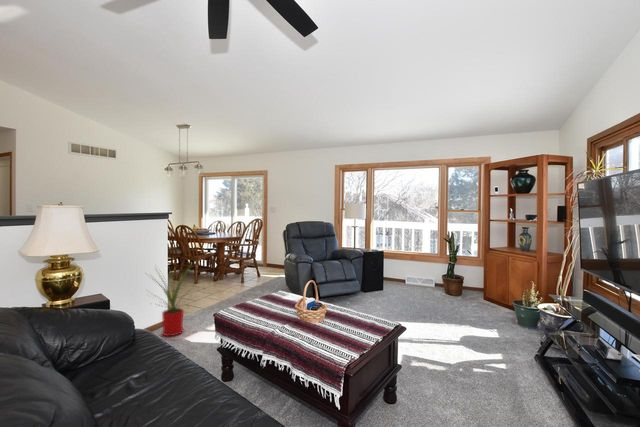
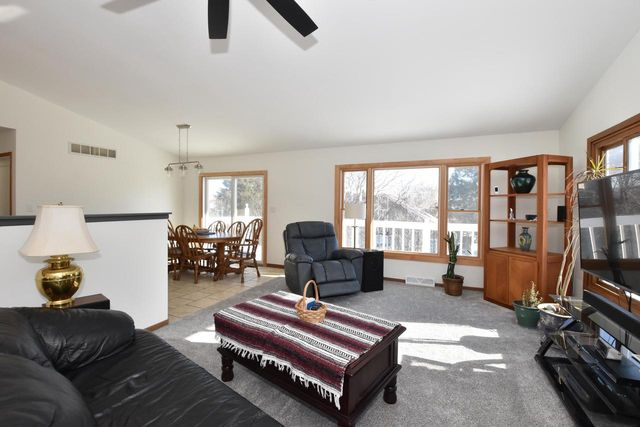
- house plant [142,262,199,337]
